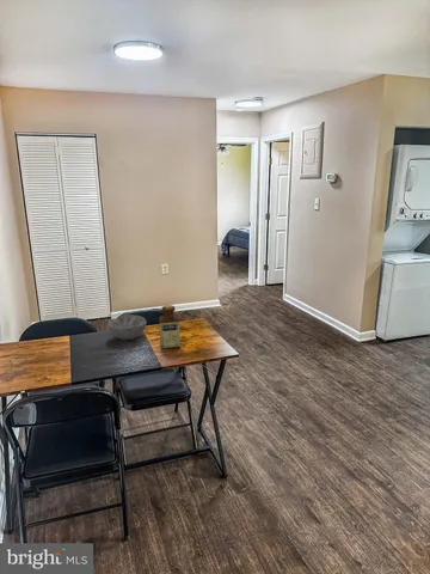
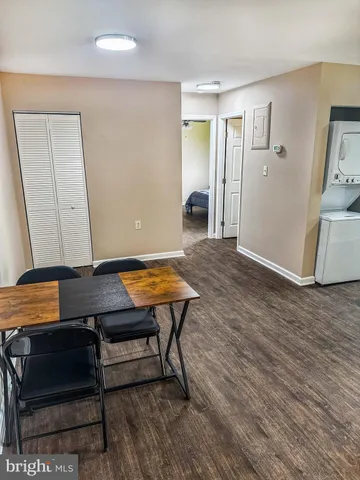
- bottle [158,304,182,350]
- bowl [108,313,147,341]
